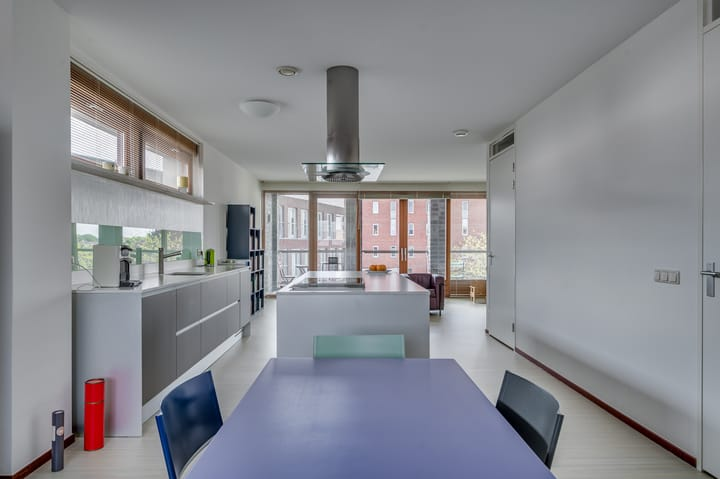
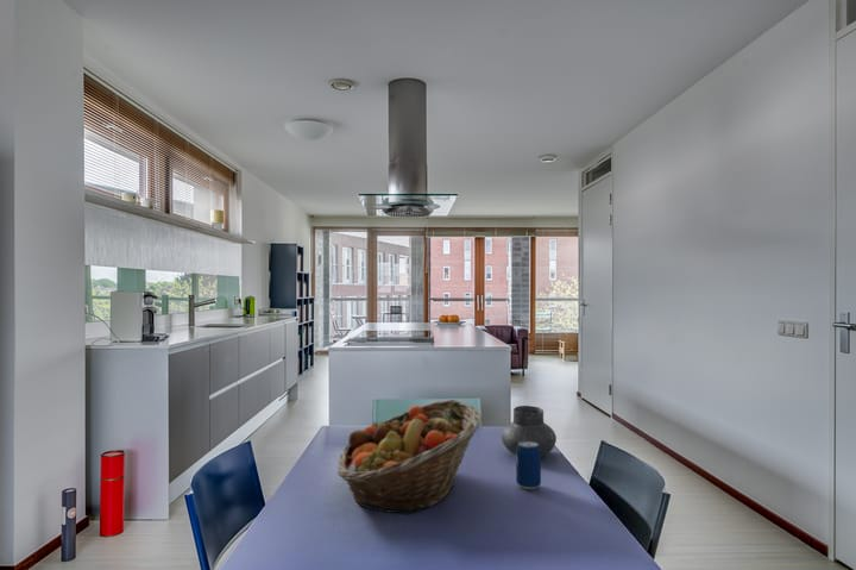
+ beverage can [515,440,542,490]
+ vase [501,405,558,458]
+ fruit basket [336,399,484,515]
